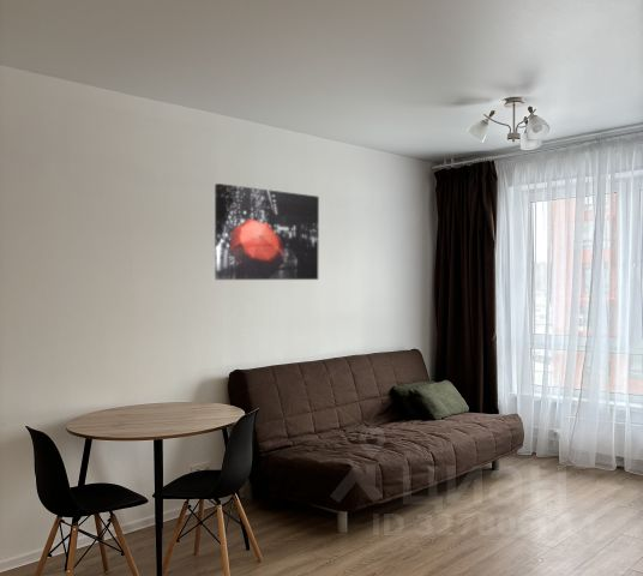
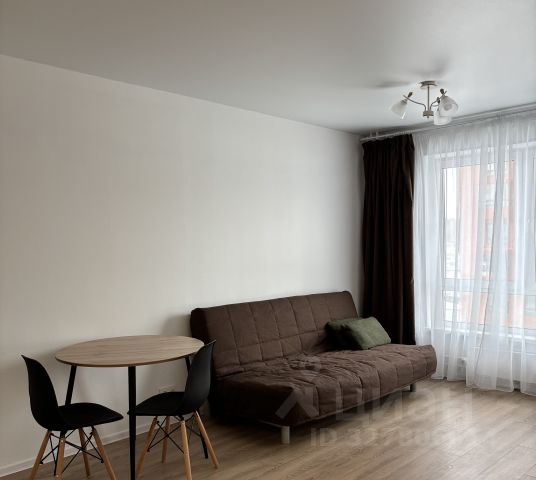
- wall art [214,182,320,281]
